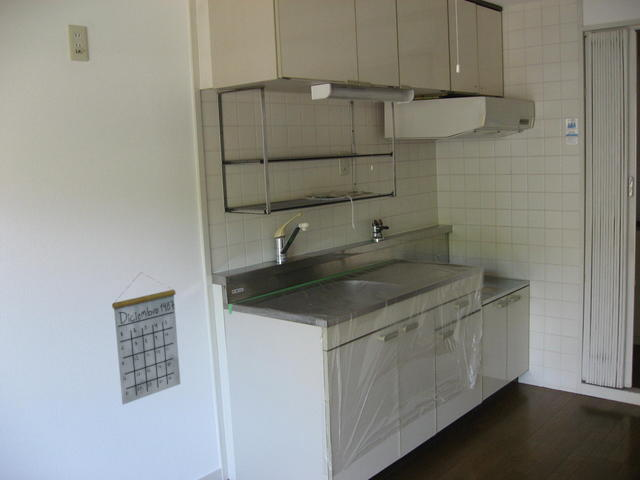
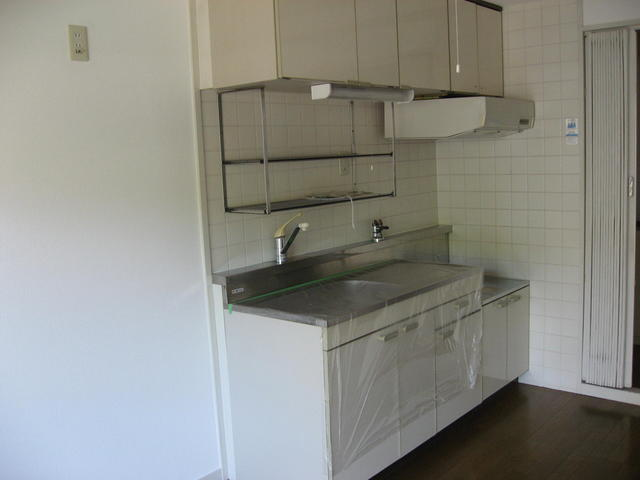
- calendar [111,271,181,406]
